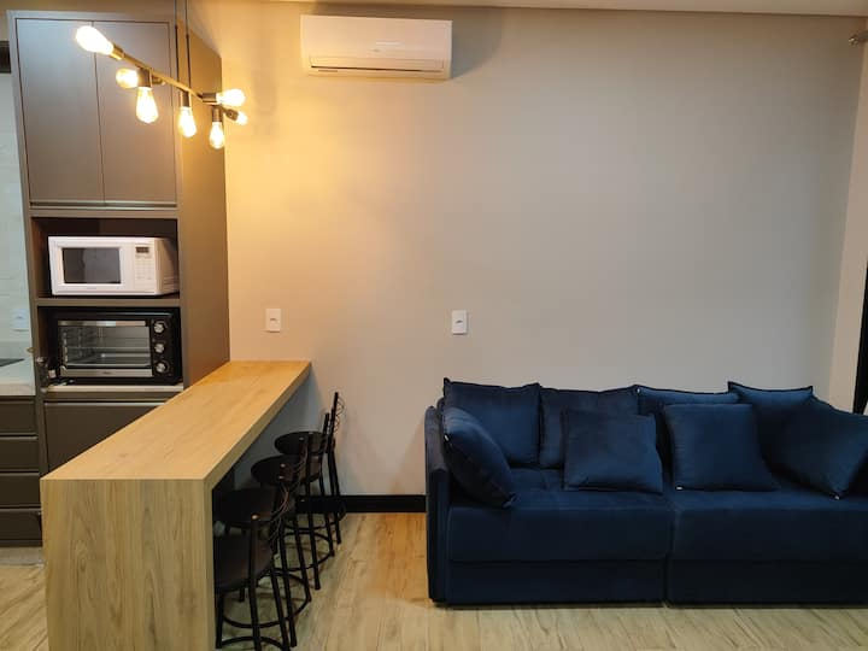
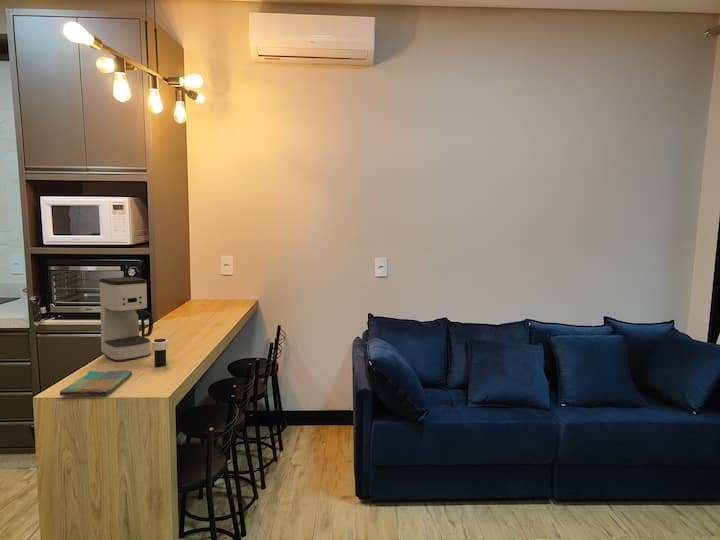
+ dish towel [59,369,133,396]
+ coffee maker [98,276,154,362]
+ cup [151,338,169,367]
